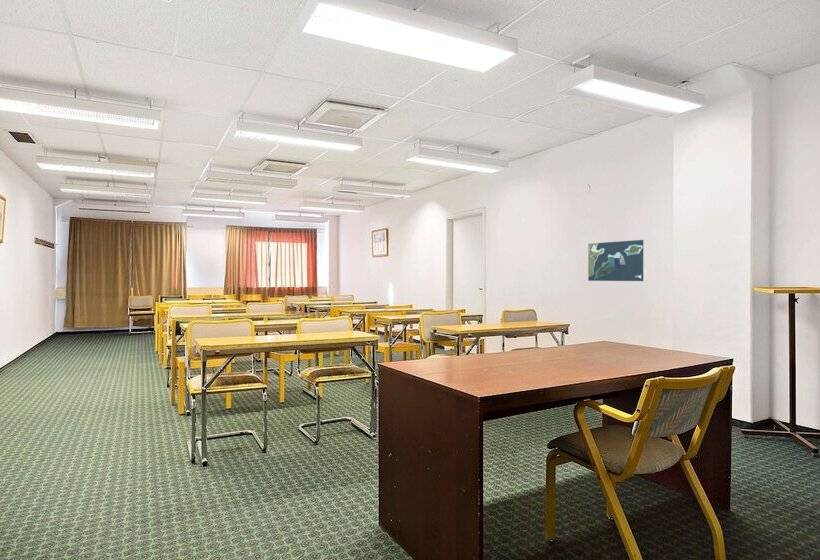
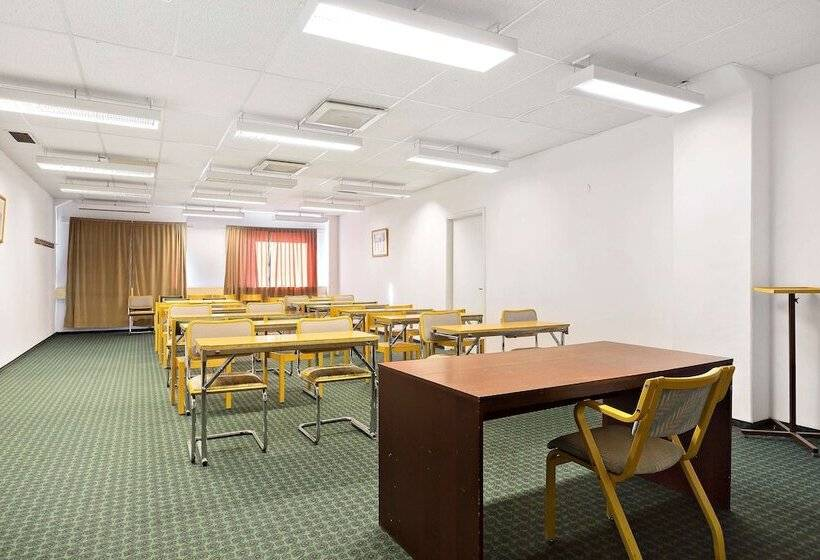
- map [587,239,647,282]
